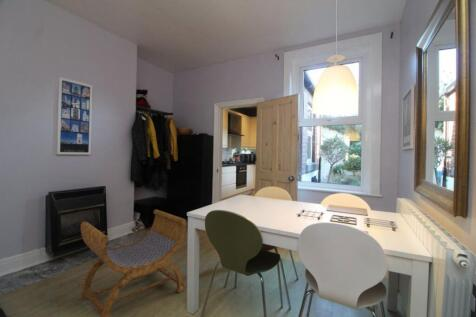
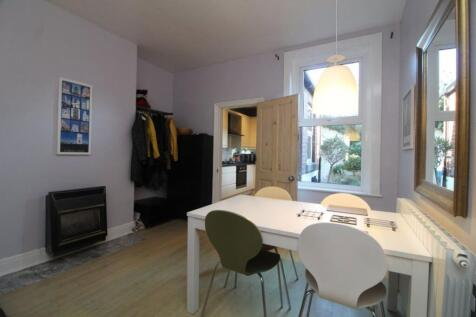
- stool [79,209,187,317]
